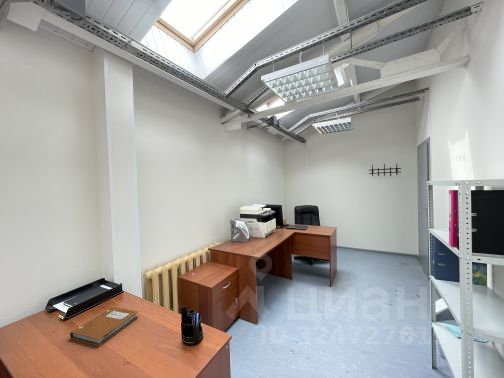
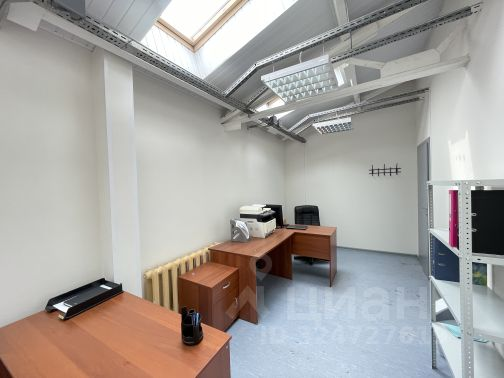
- notebook [69,306,139,347]
